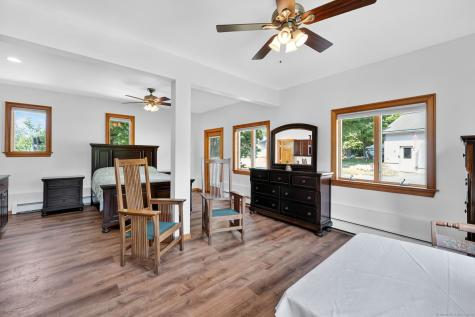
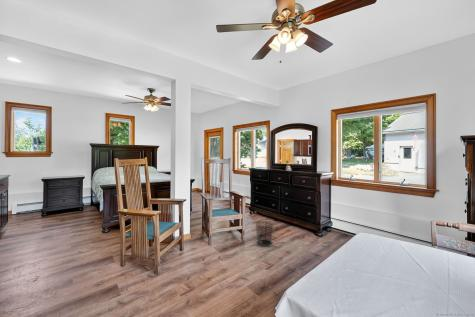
+ waste bin [255,220,275,247]
